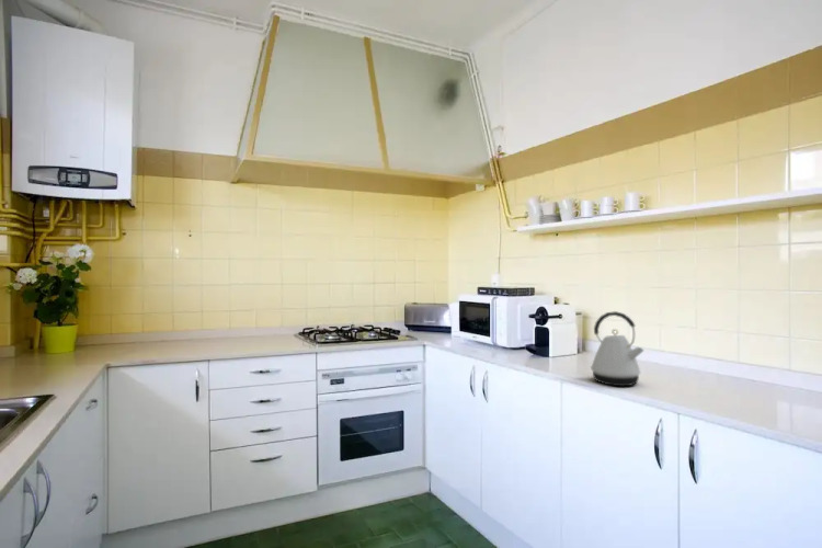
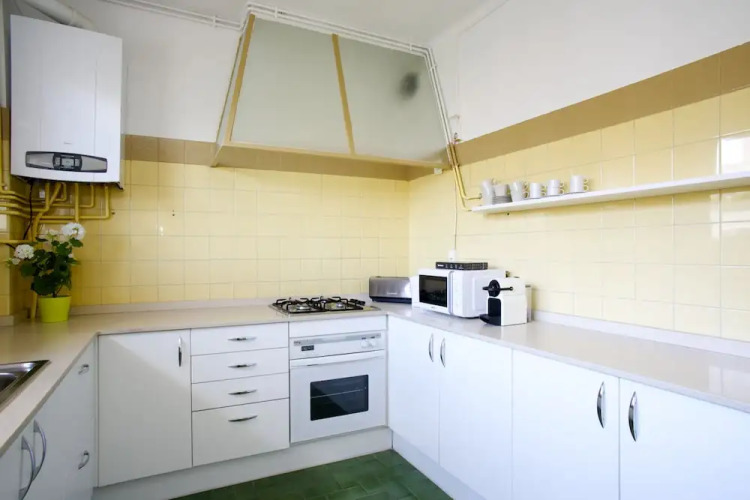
- kettle [590,310,646,387]
